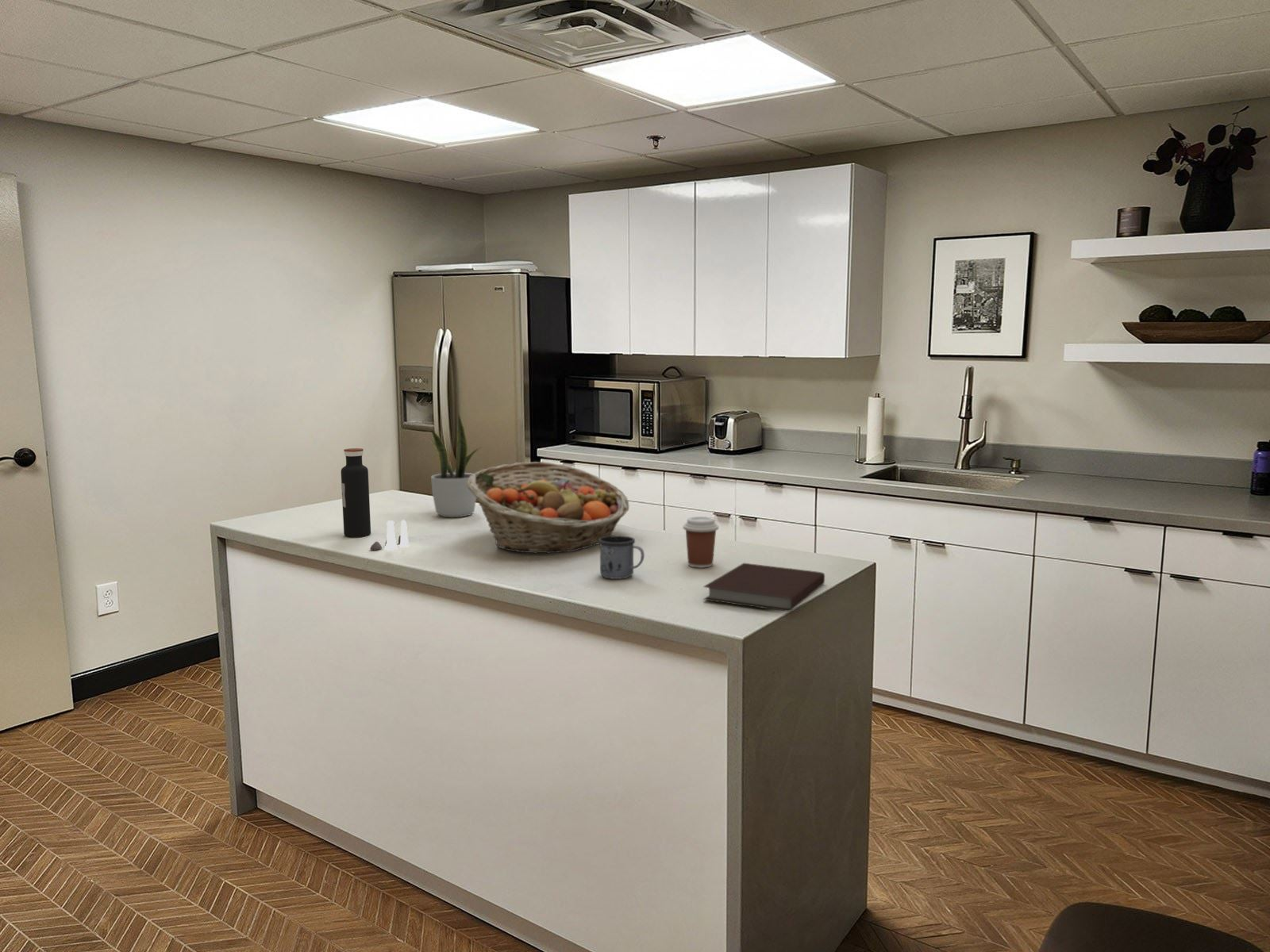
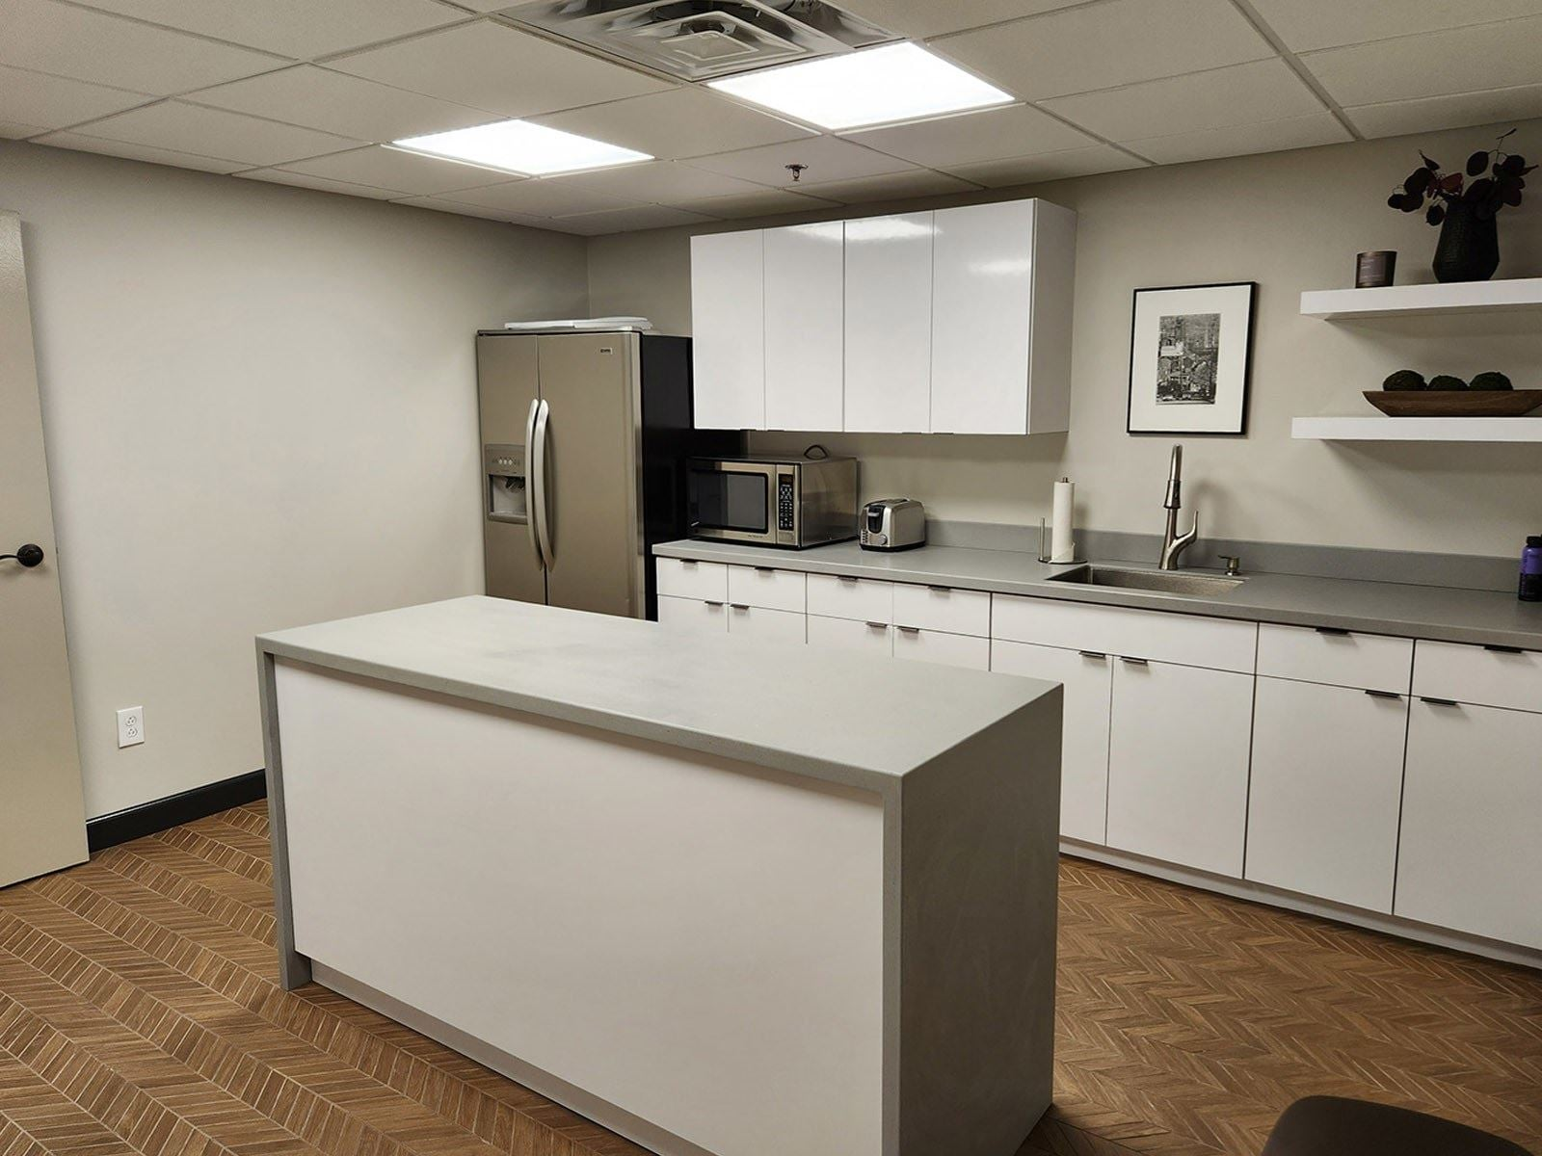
- coffee cup [683,516,719,569]
- salt and pepper shaker set [370,519,411,551]
- water bottle [341,447,371,538]
- mug [598,535,645,580]
- potted plant [426,411,483,518]
- notebook [702,562,825,612]
- fruit basket [468,461,630,554]
